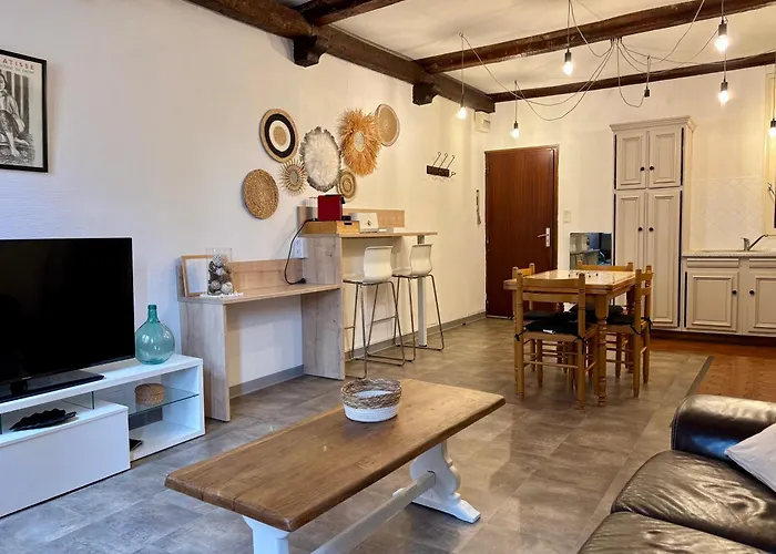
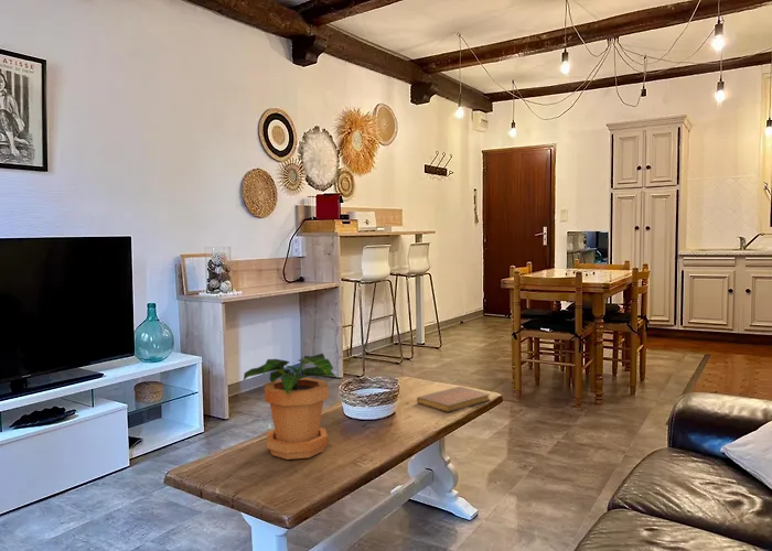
+ notebook [416,386,491,413]
+ potted plant [243,353,339,461]
